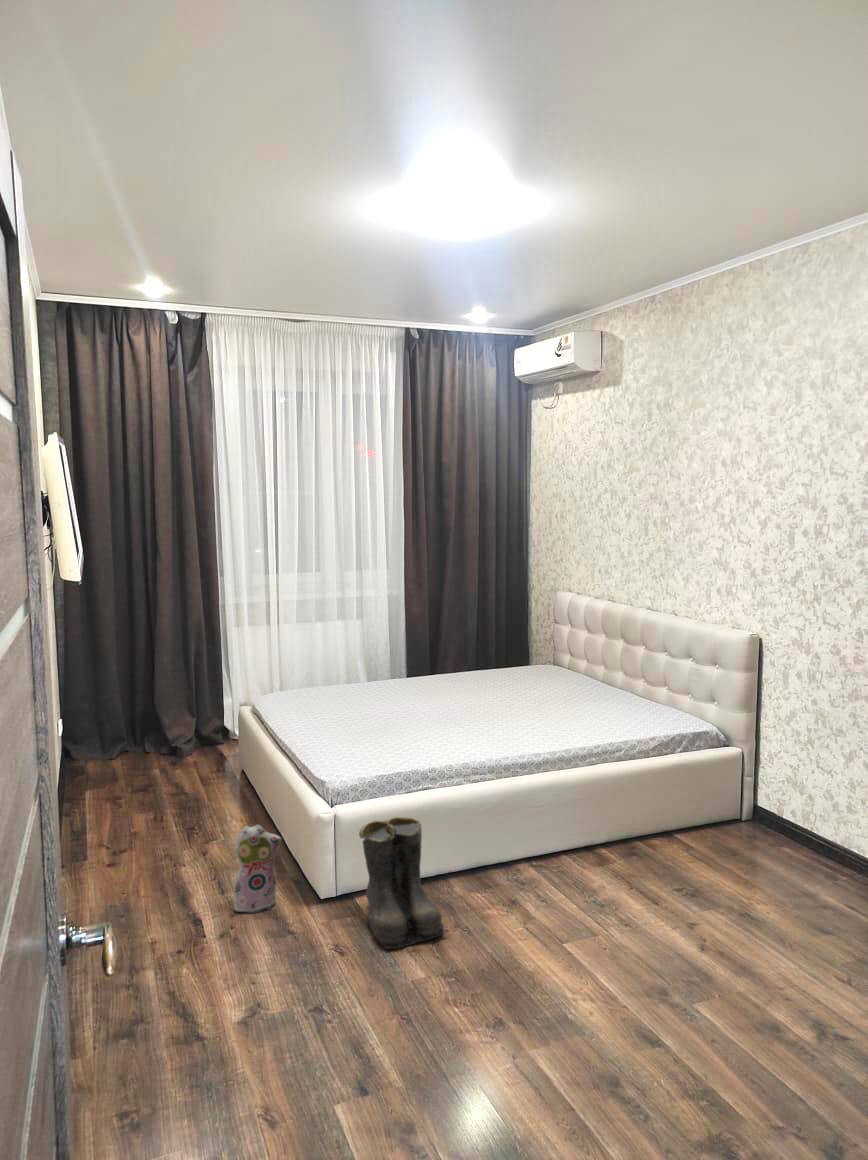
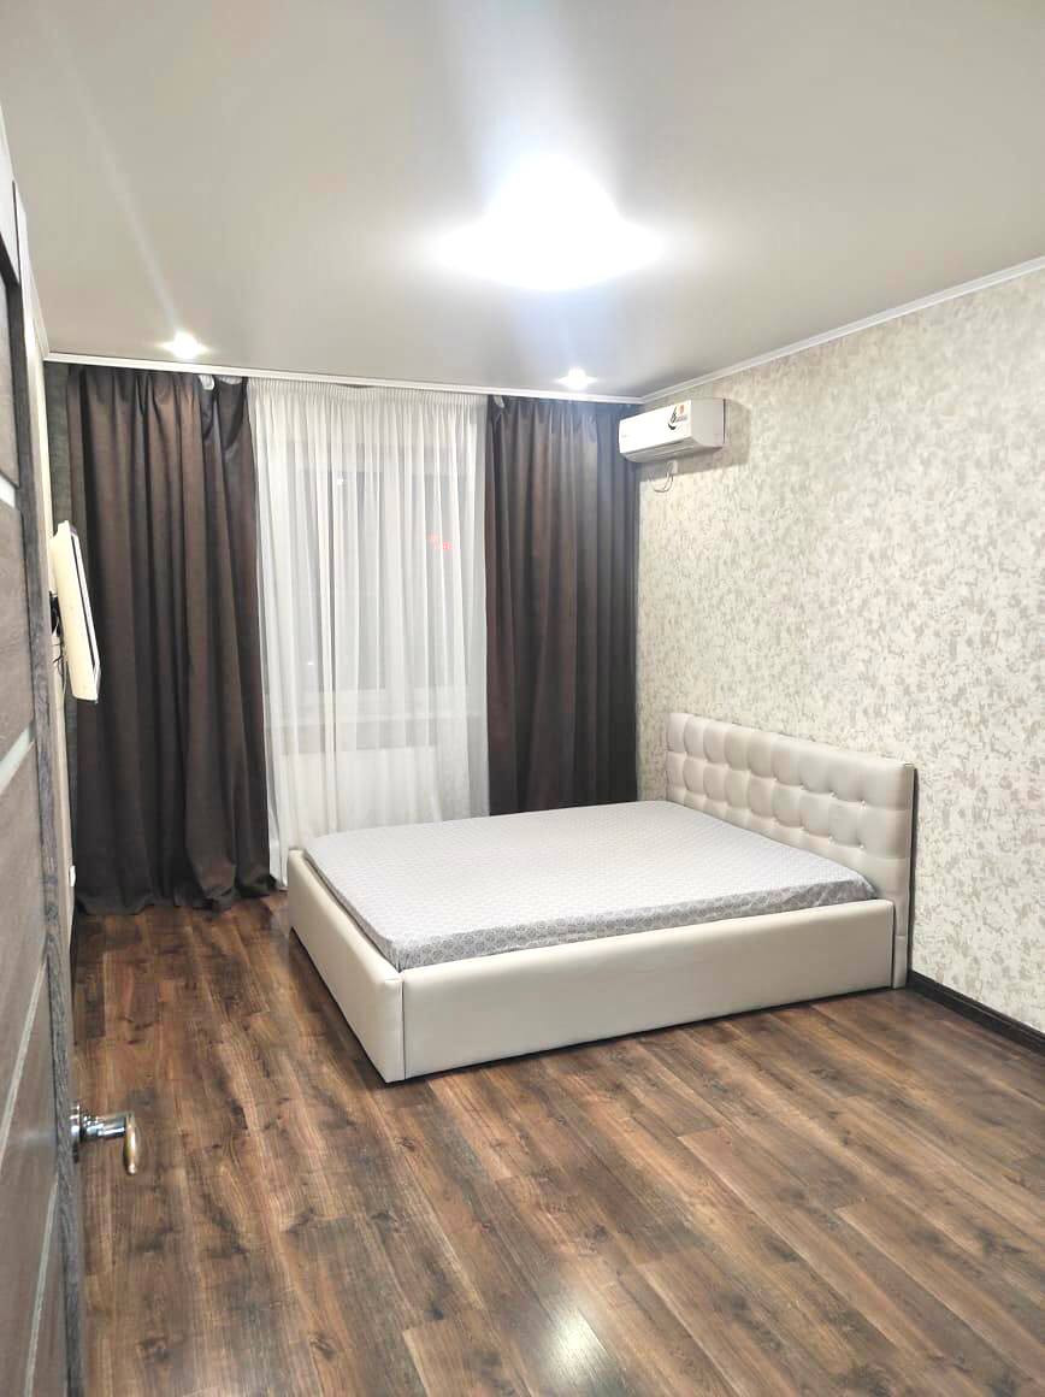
- plush toy [232,824,283,914]
- boots [358,816,449,950]
